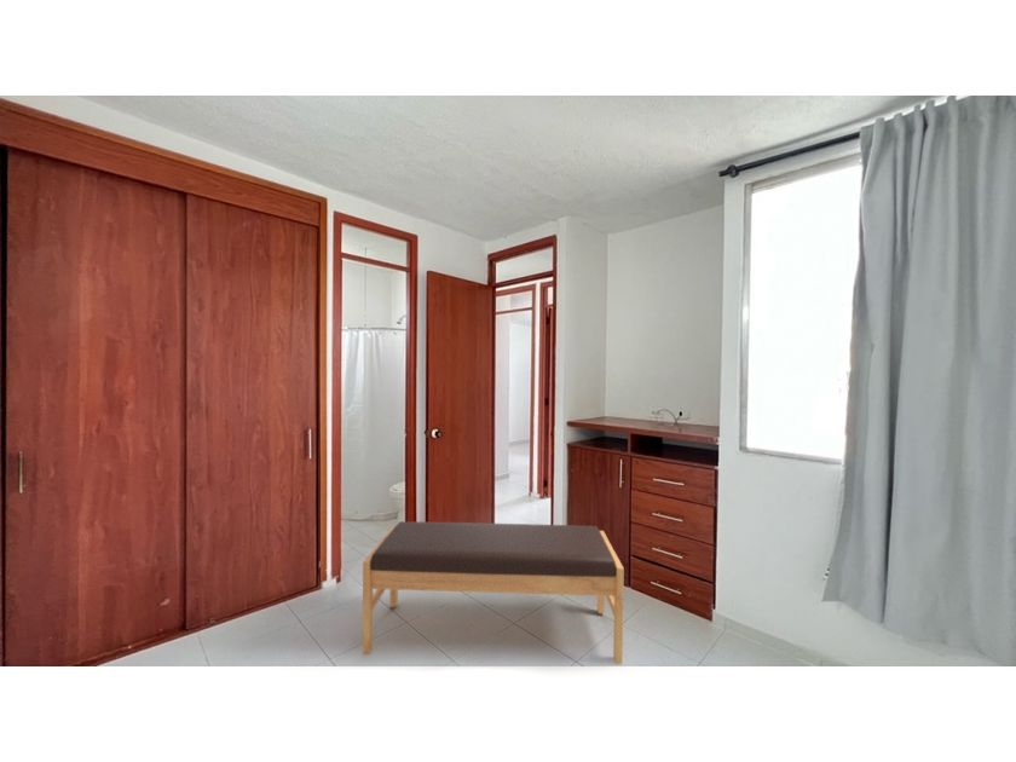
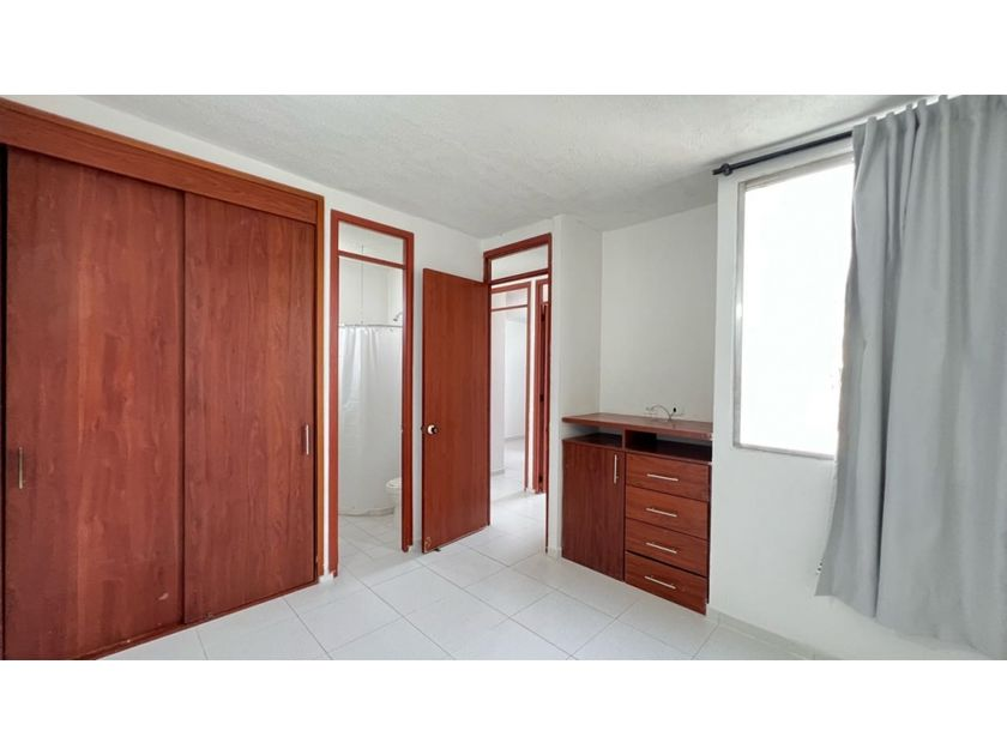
- bench [362,520,625,665]
